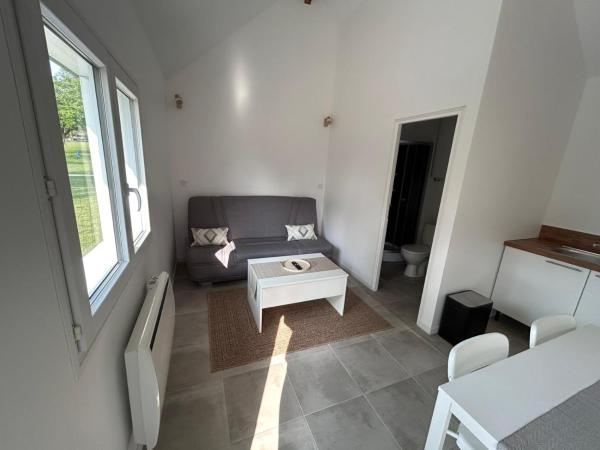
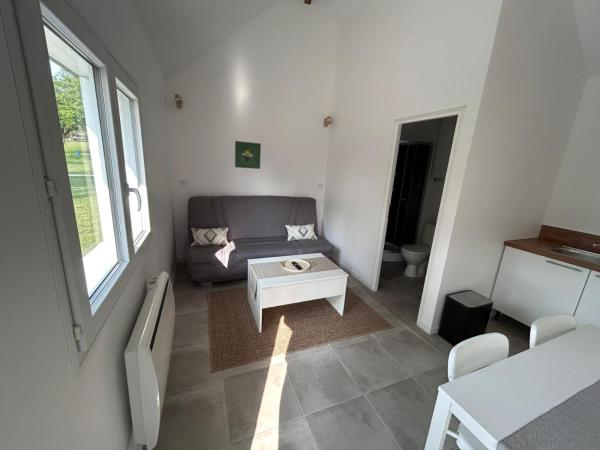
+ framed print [234,140,262,170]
